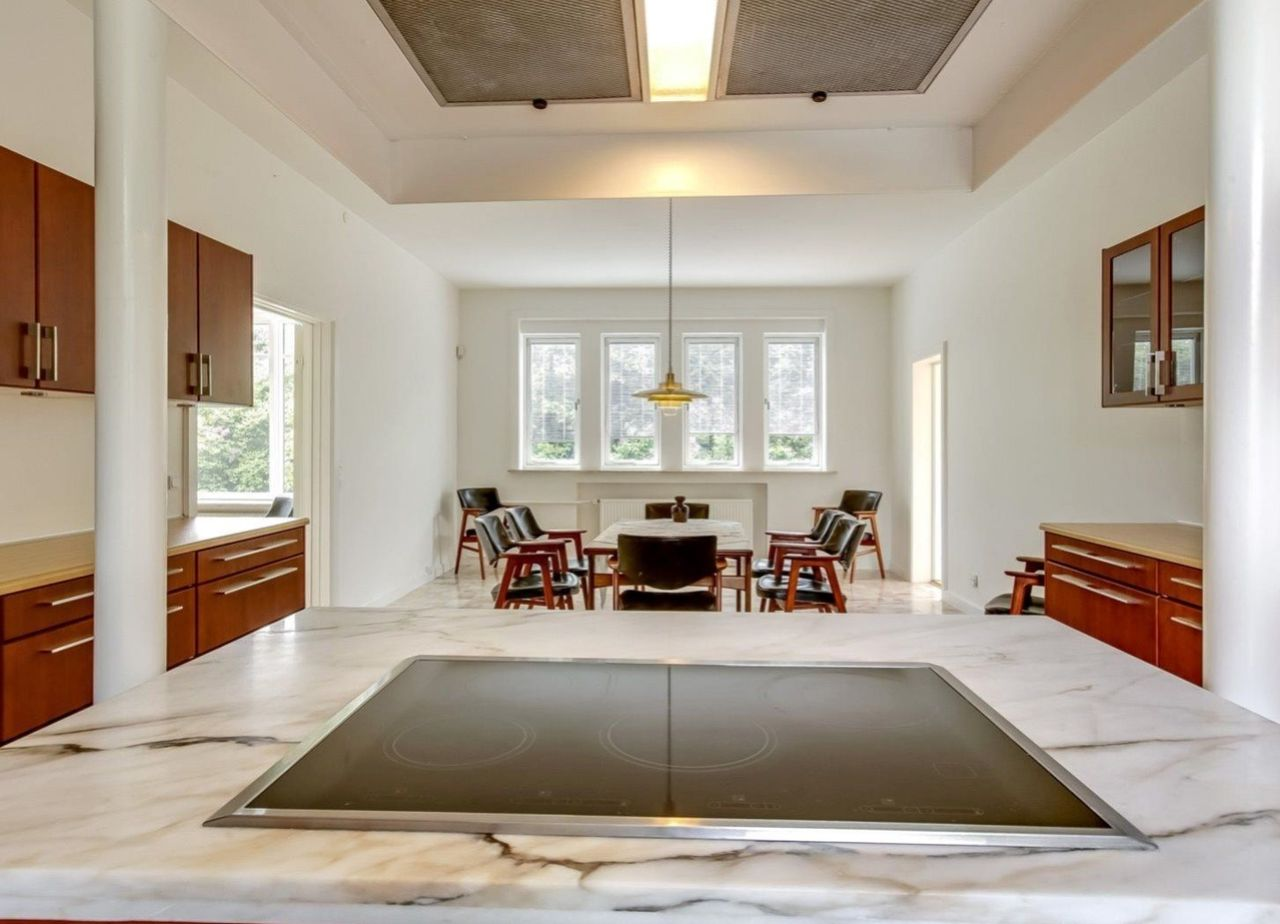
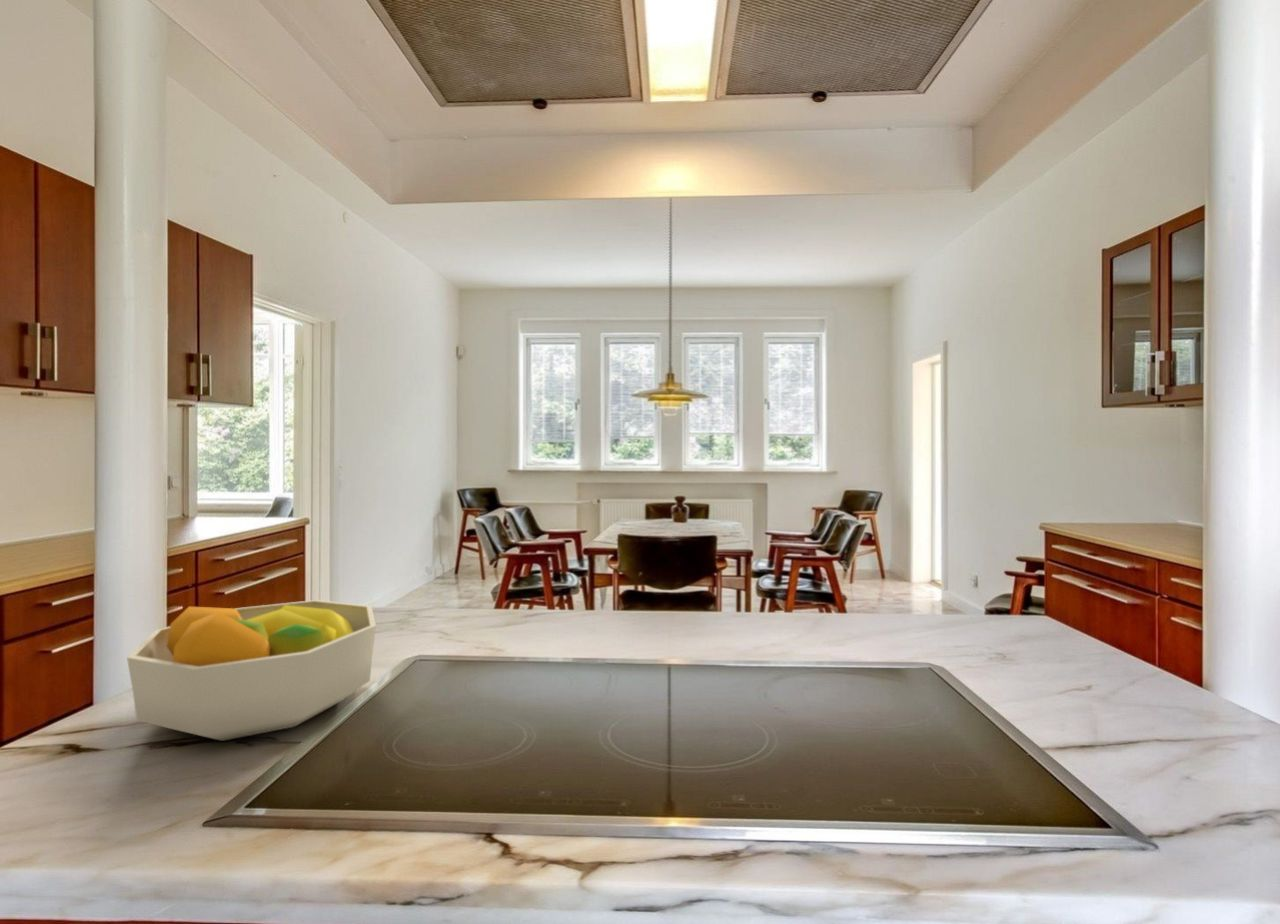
+ fruit bowl [126,599,377,742]
